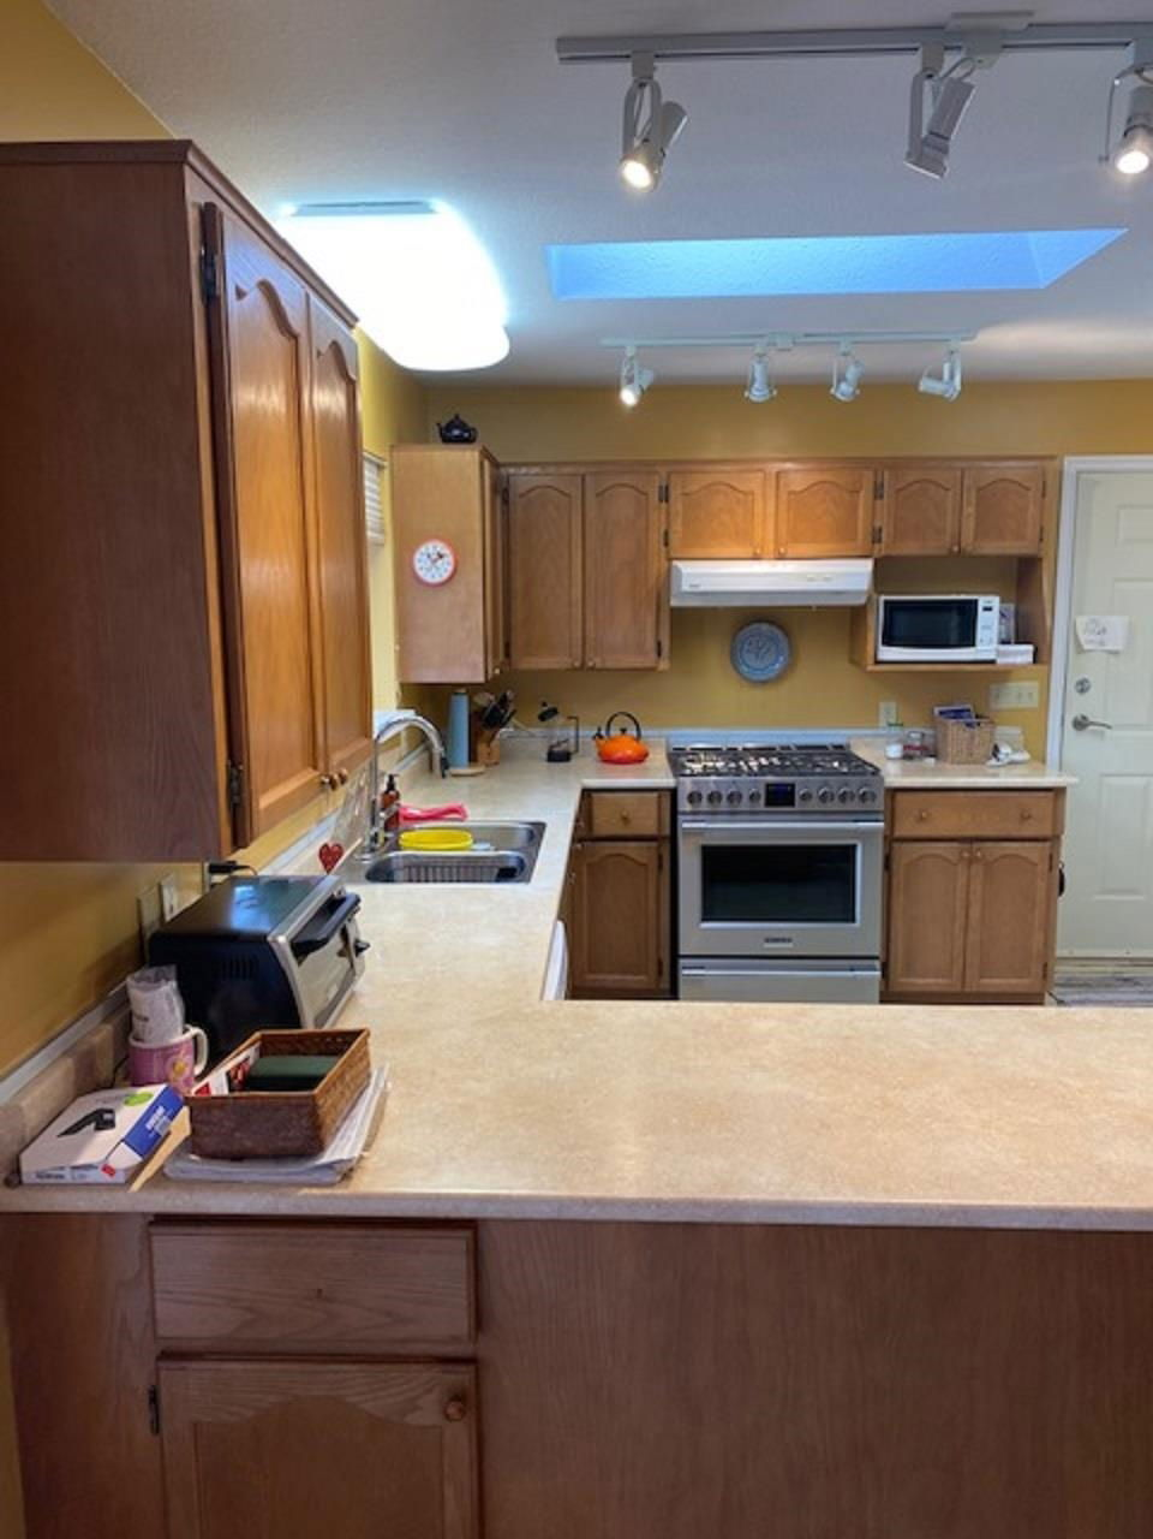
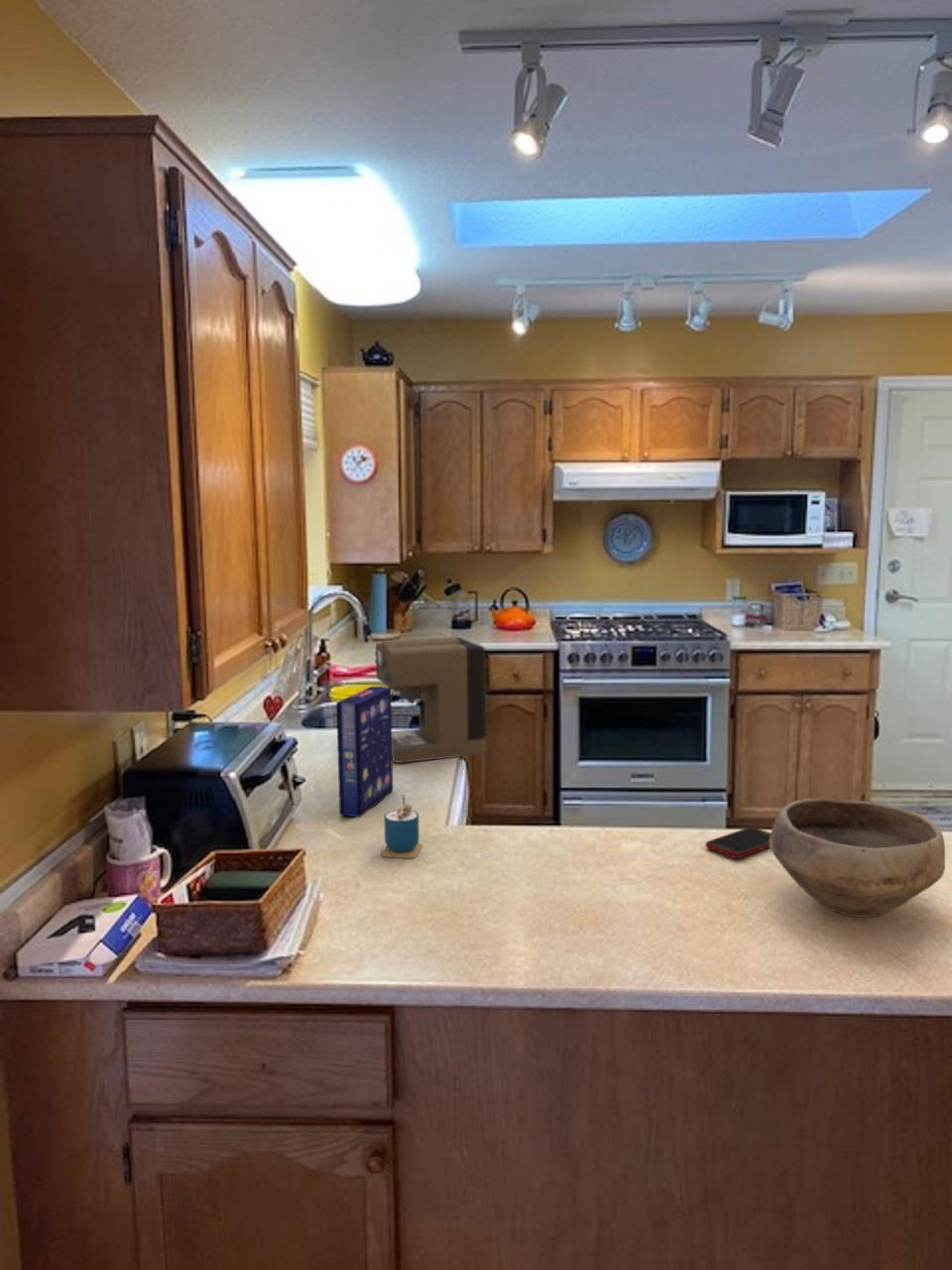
+ coffee maker [374,633,487,764]
+ cup [380,794,423,859]
+ bowl [770,798,946,918]
+ cell phone [704,826,771,859]
+ cereal box [335,686,394,818]
